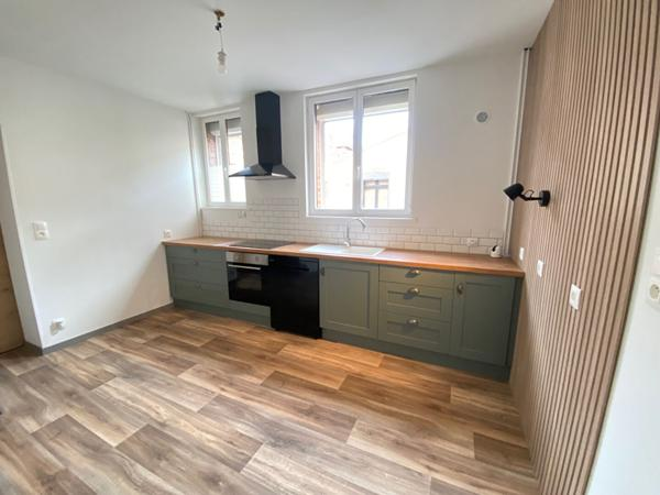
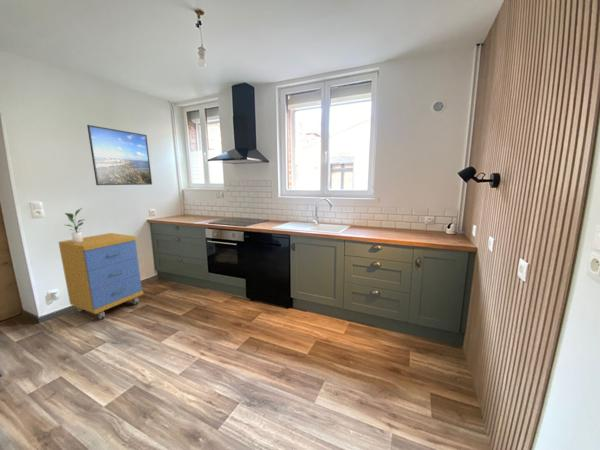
+ storage cabinet [58,232,144,320]
+ potted plant [64,207,84,243]
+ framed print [86,124,153,186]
